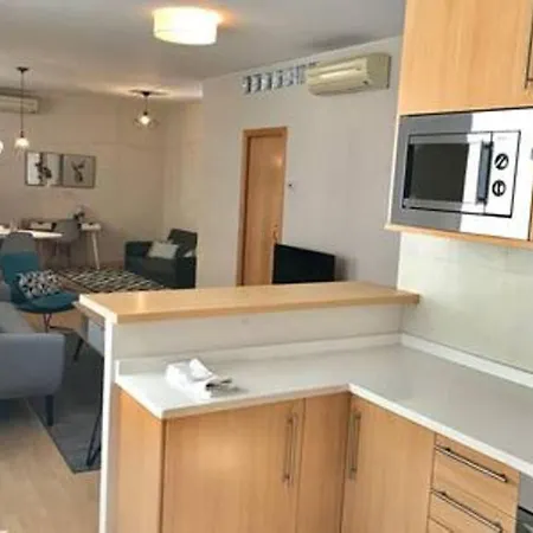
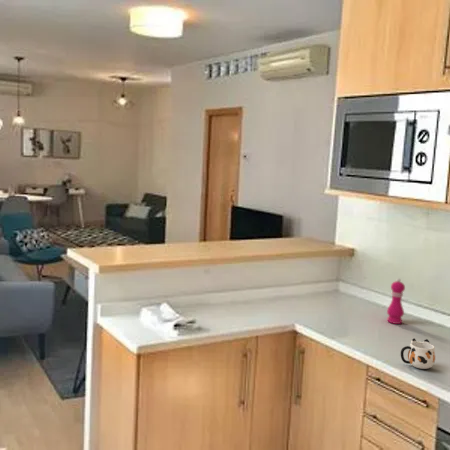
+ mug [400,337,436,370]
+ pepper mill [386,277,406,325]
